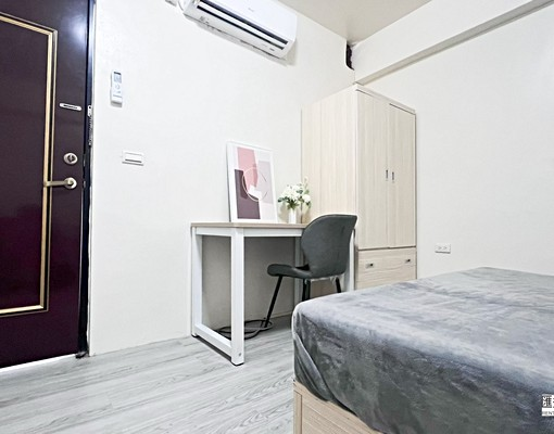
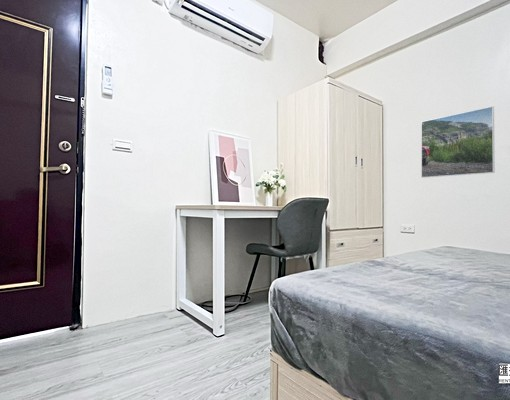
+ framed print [420,105,496,179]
